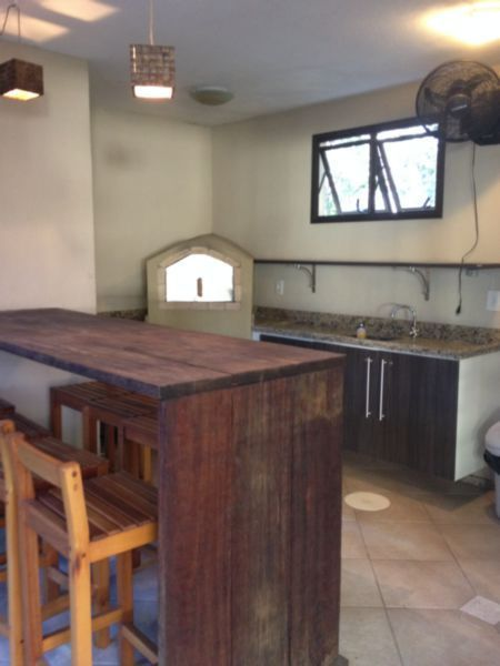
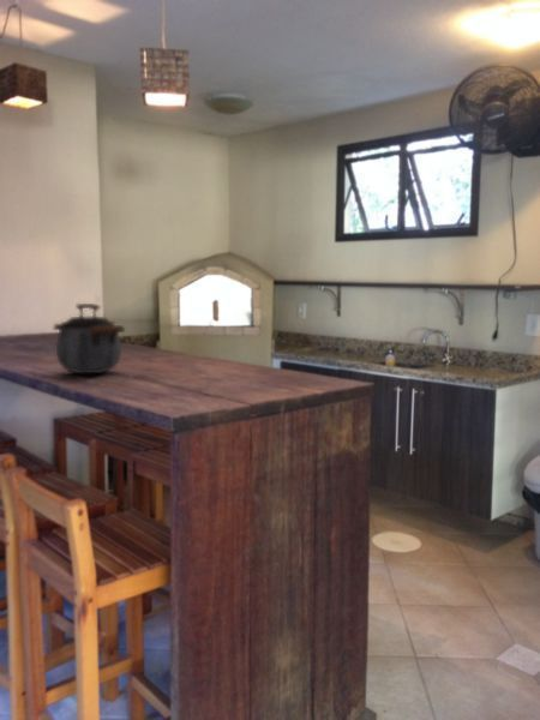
+ kettle [53,302,126,374]
